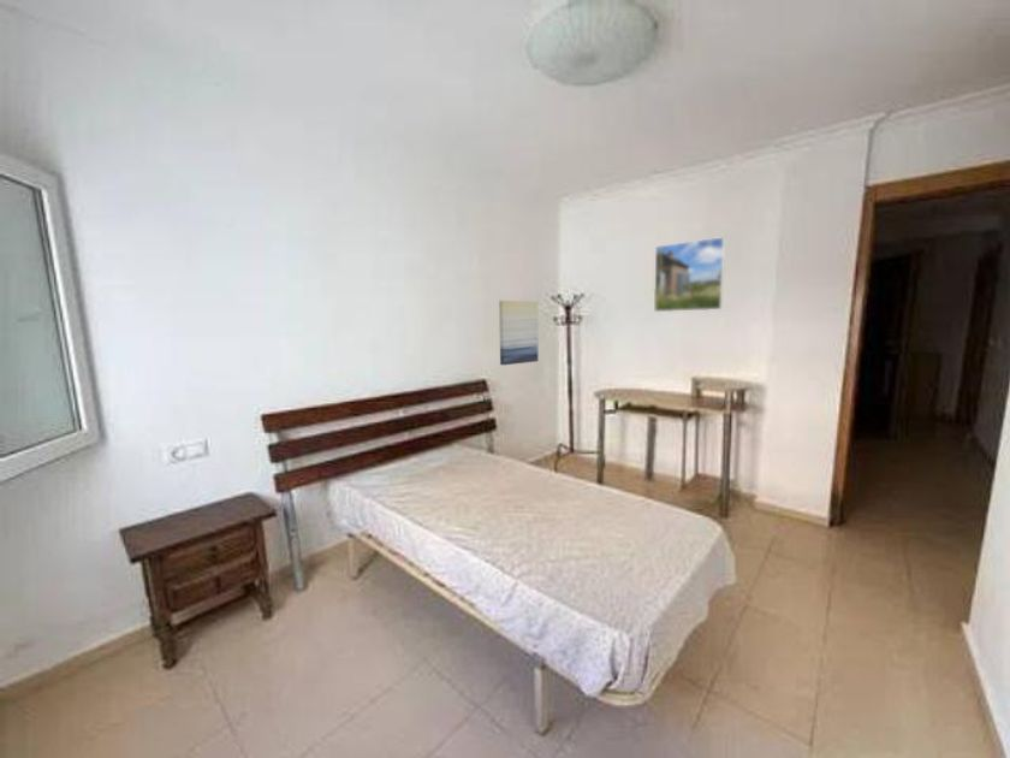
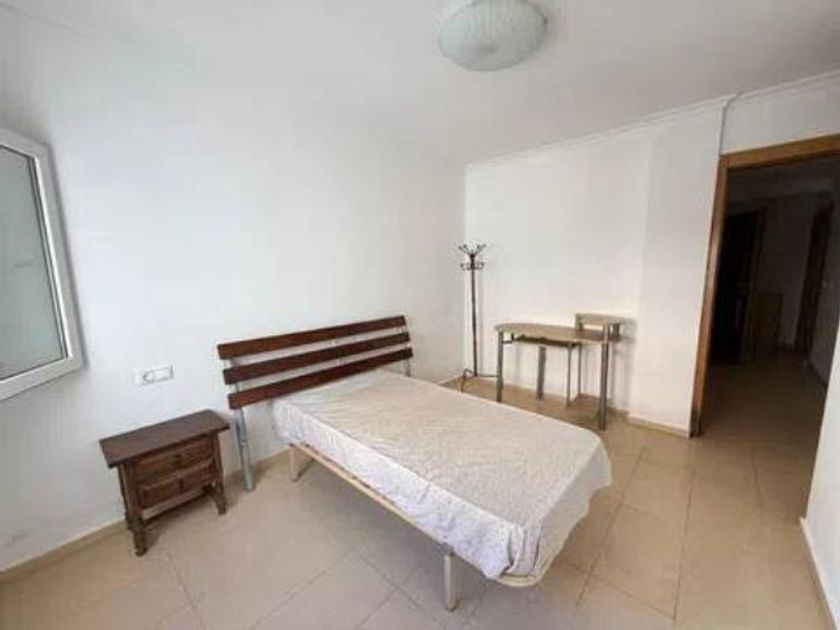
- wall art [498,300,540,366]
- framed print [653,236,726,313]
